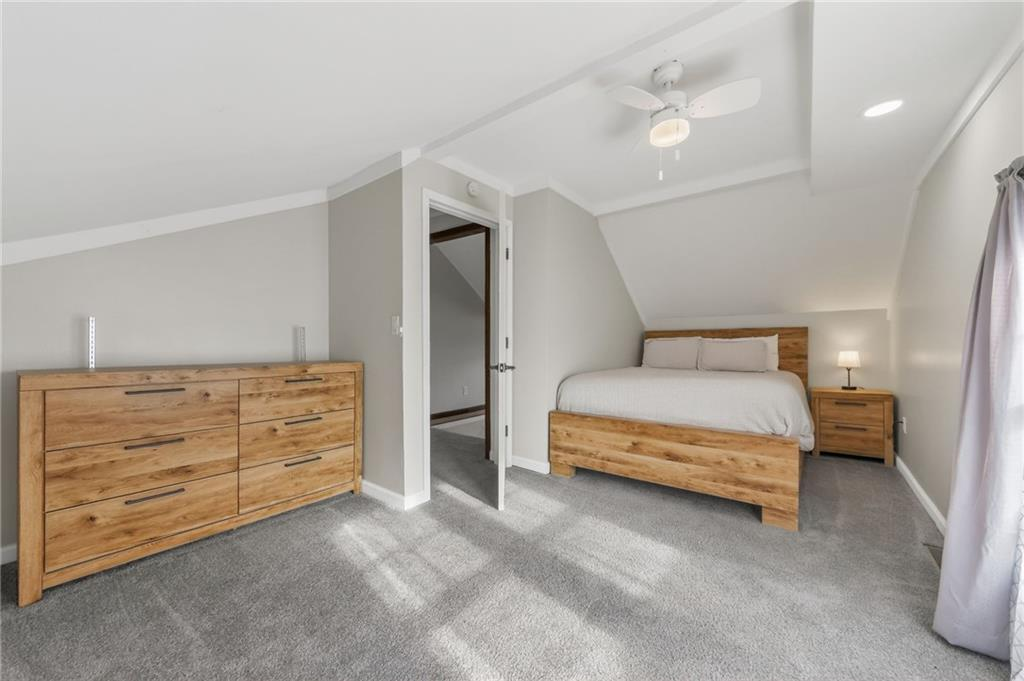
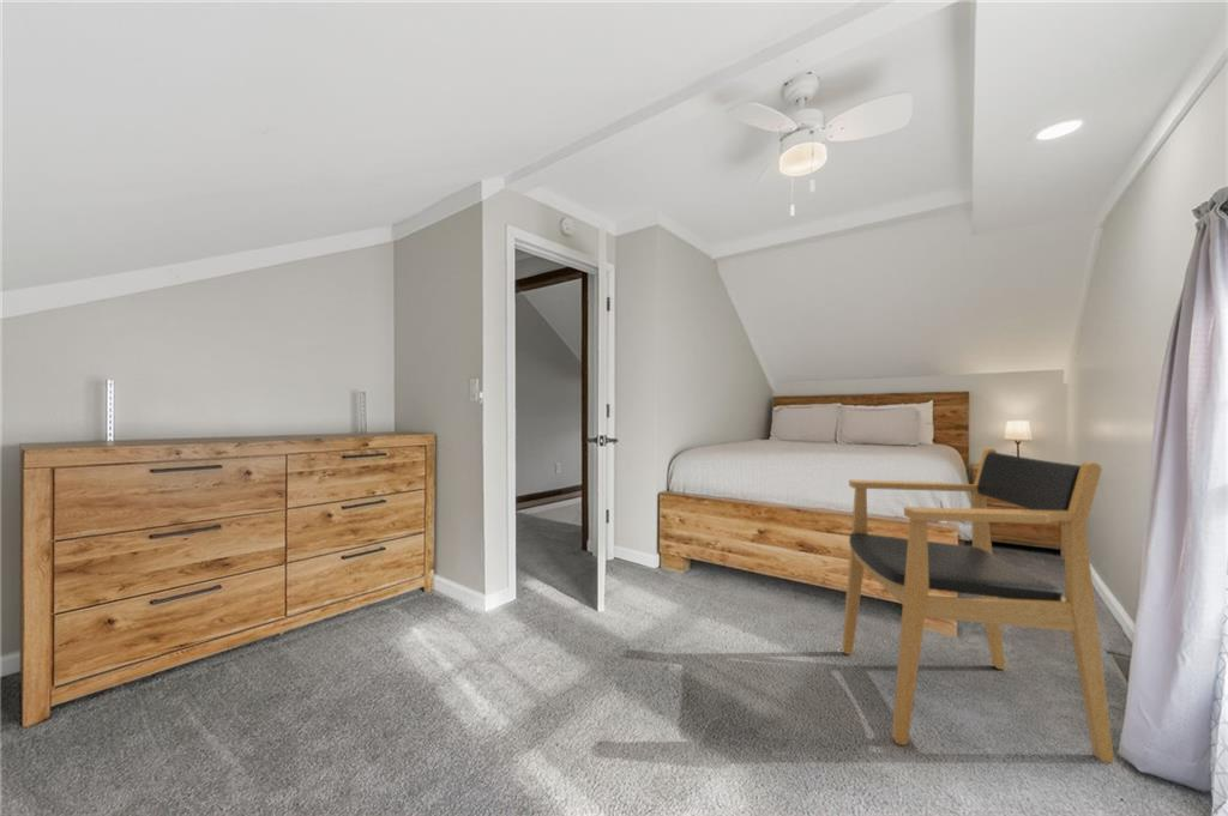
+ armchair [841,447,1115,764]
